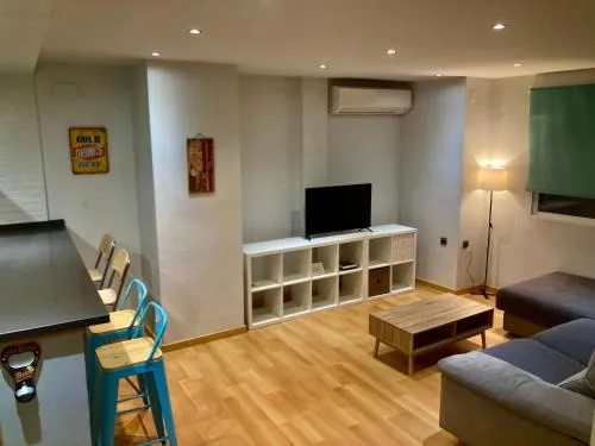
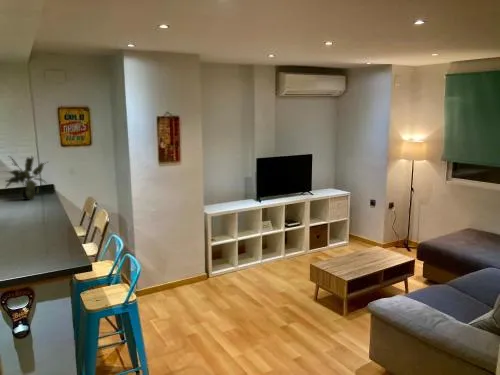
+ potted plant [0,155,48,201]
